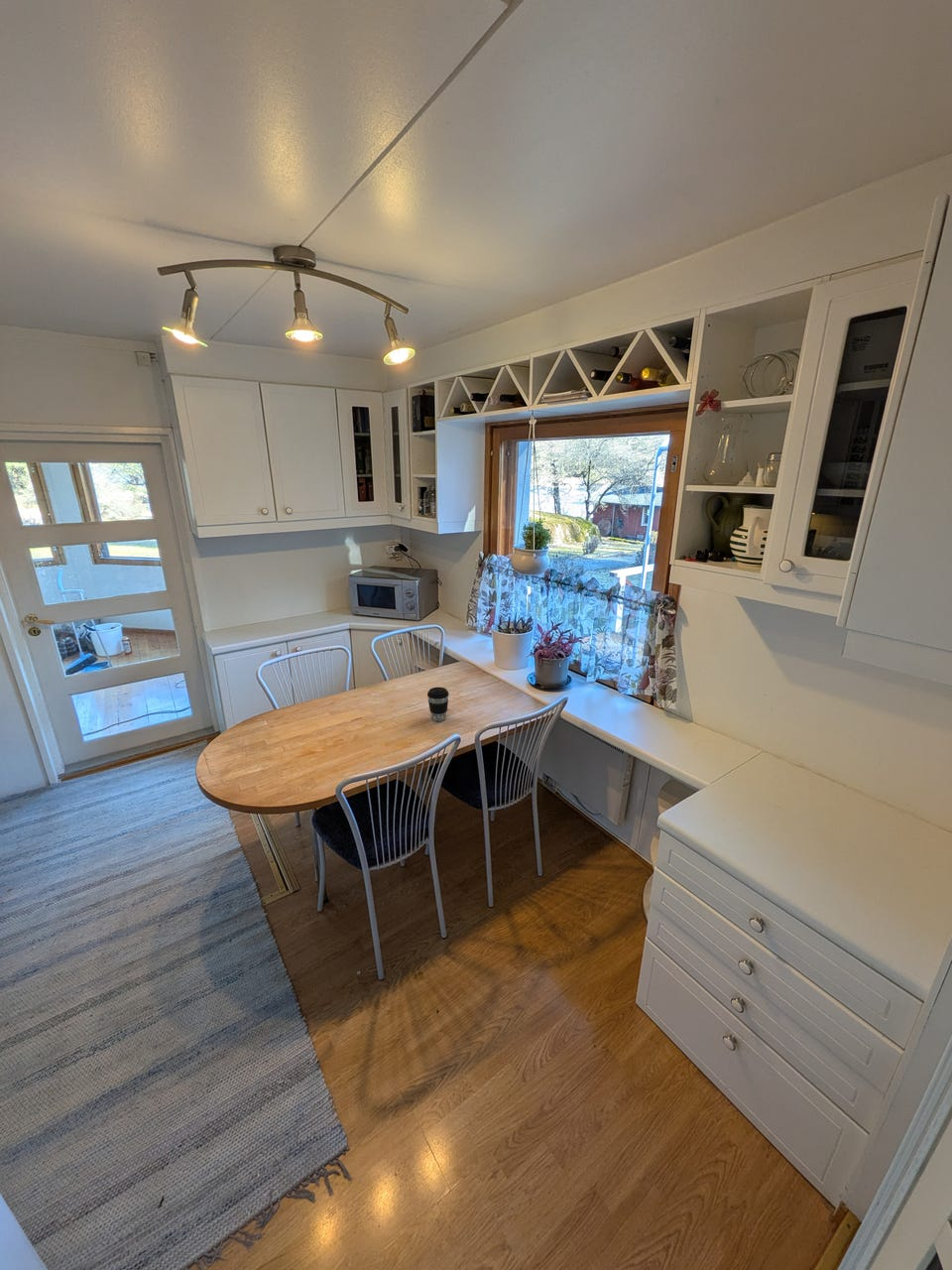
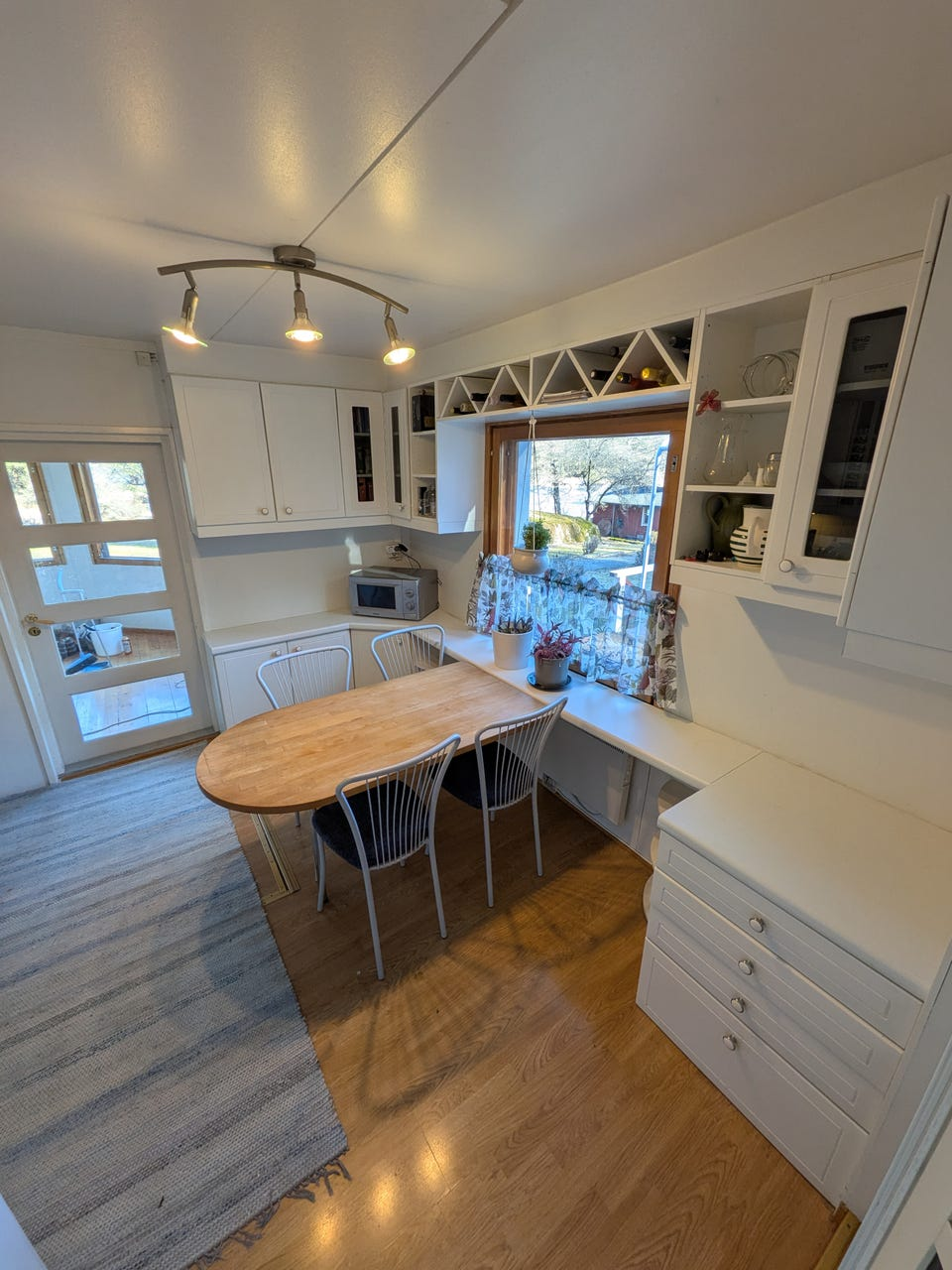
- coffee cup [426,687,450,722]
